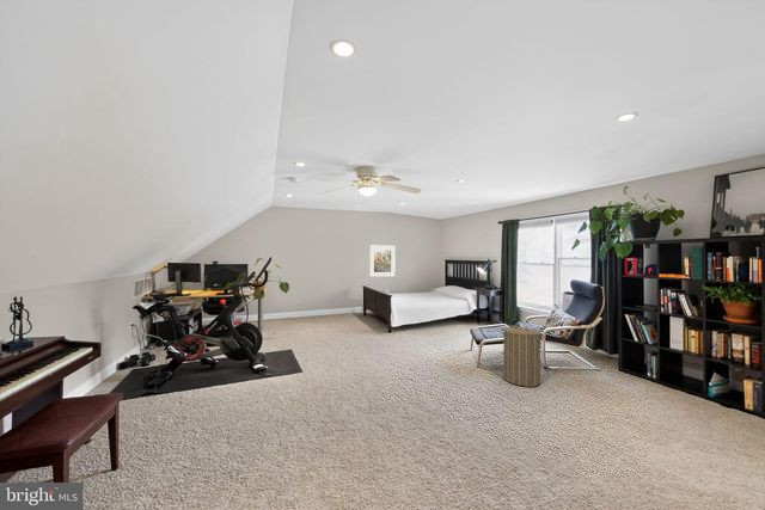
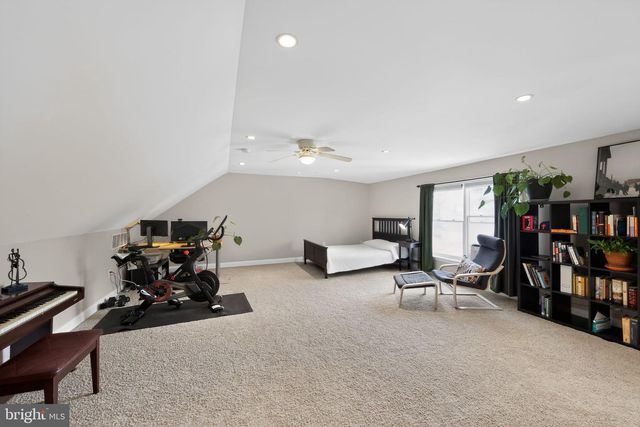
- laundry hamper [500,321,546,388]
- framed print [368,244,397,278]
